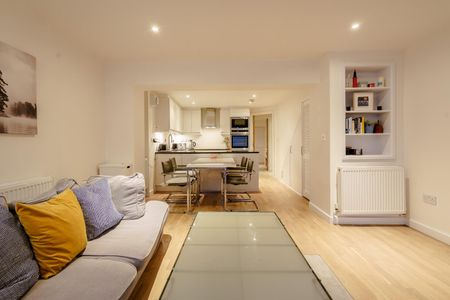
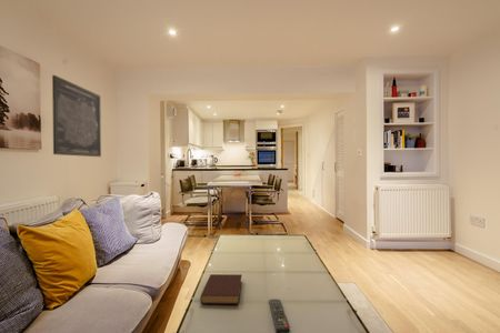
+ remote control [268,297,291,333]
+ book [199,273,243,305]
+ wall art [51,74,102,158]
